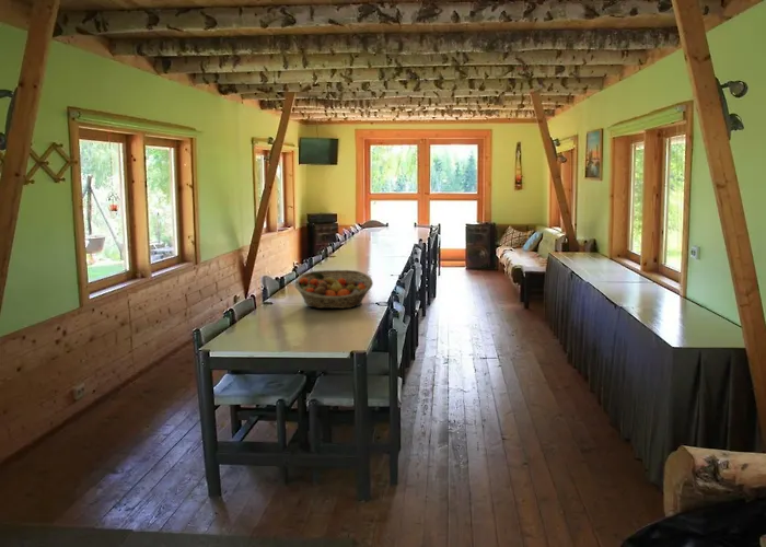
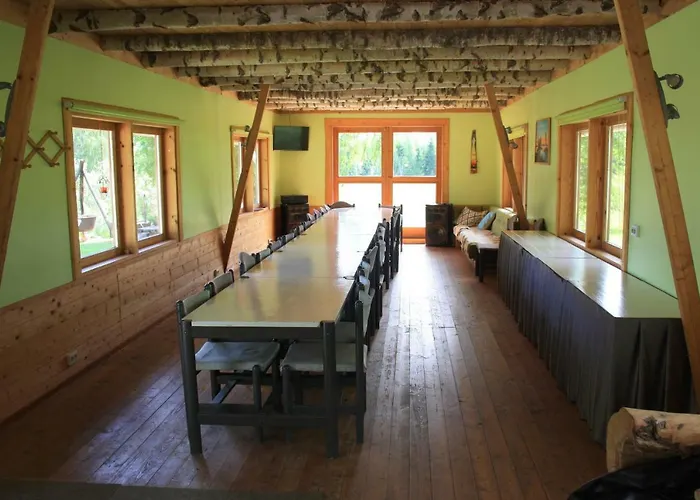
- fruit basket [294,269,374,310]
